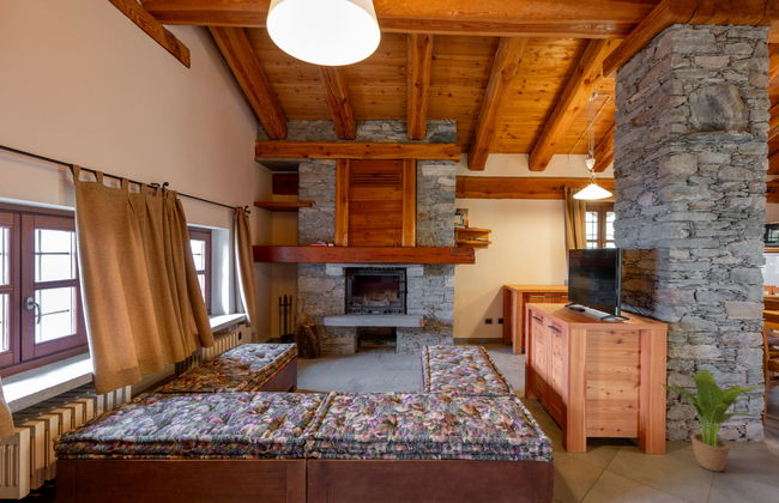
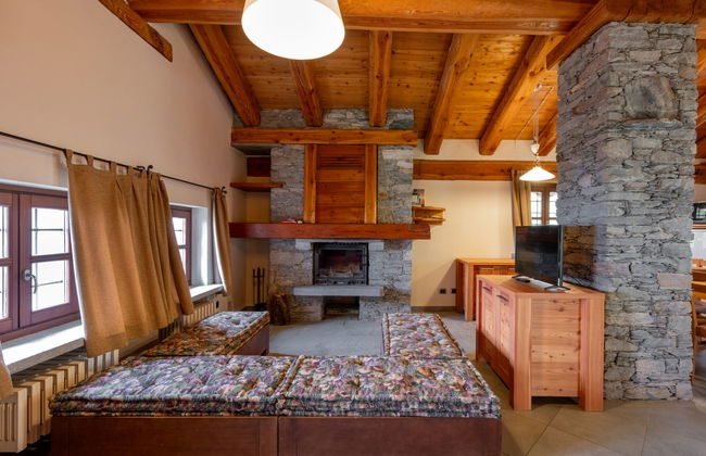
- potted plant [658,368,765,473]
